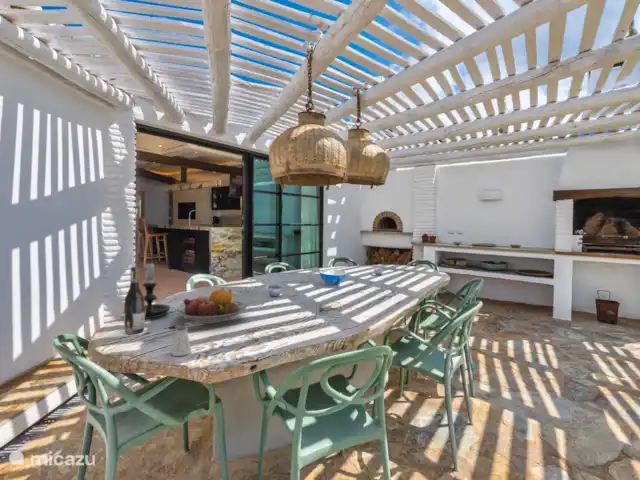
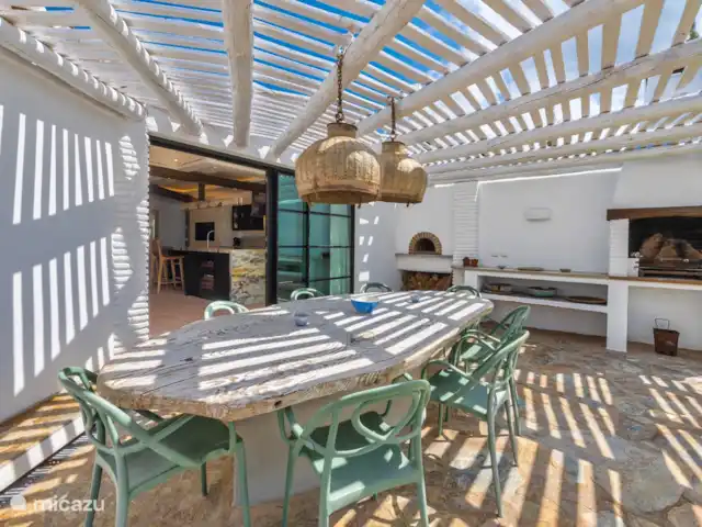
- candle holder [141,259,171,319]
- saltshaker [171,325,192,357]
- fruit bowl [175,287,248,325]
- wine bottle [123,265,146,335]
